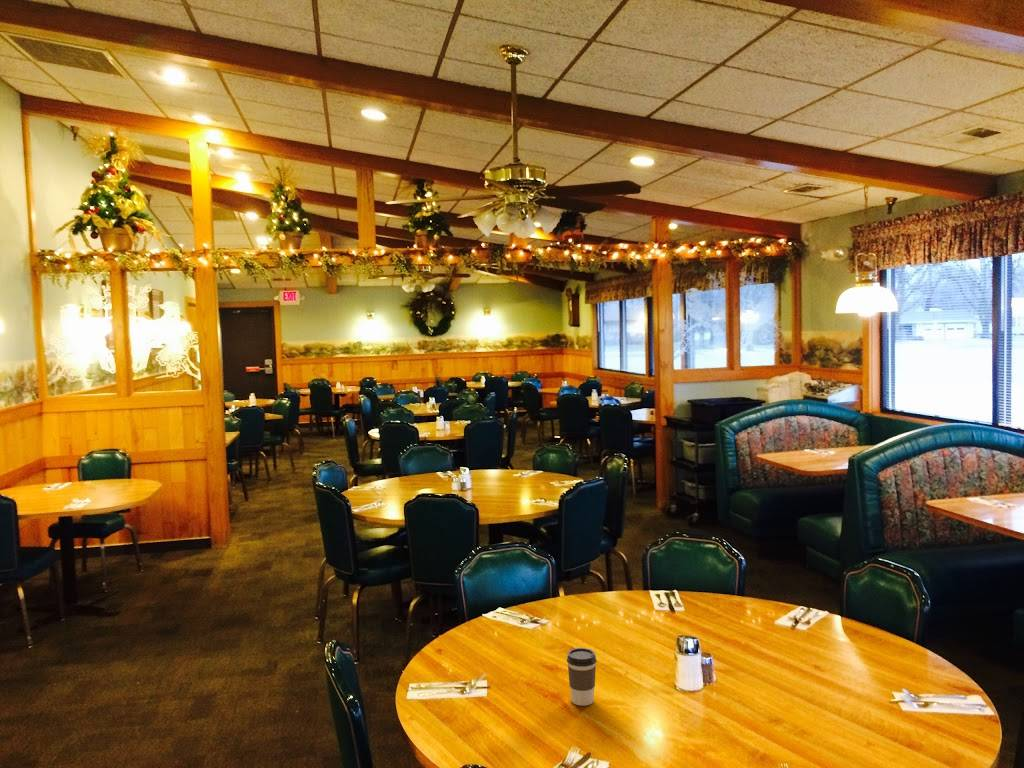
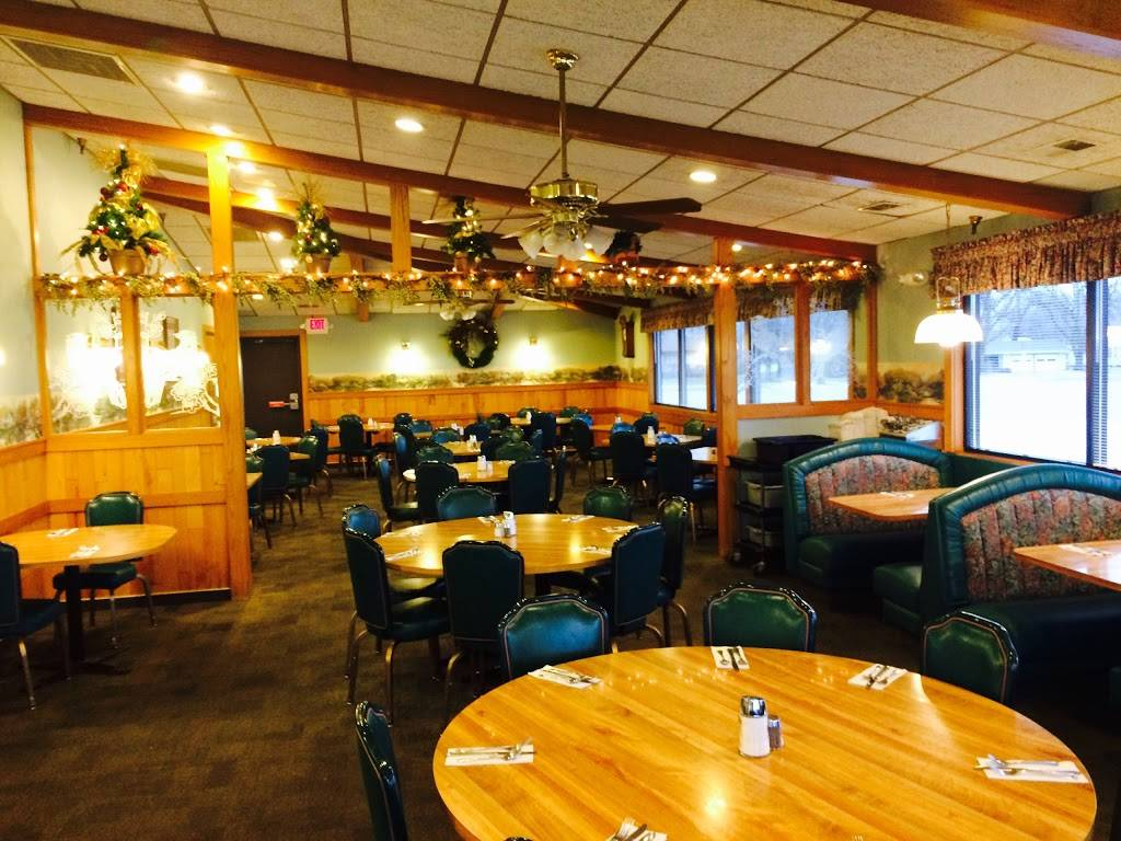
- coffee cup [566,647,597,707]
